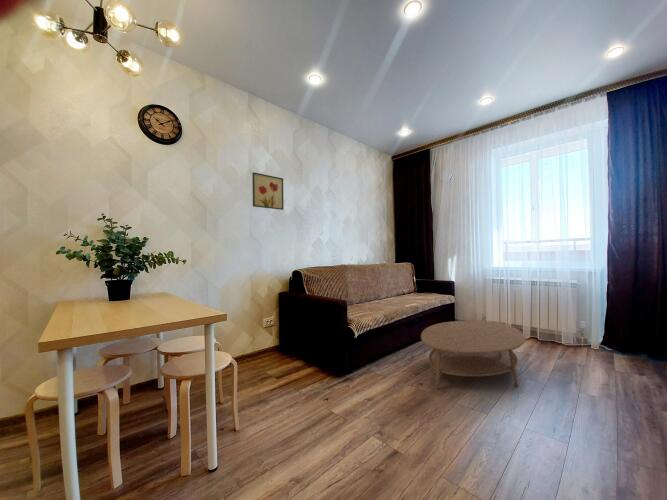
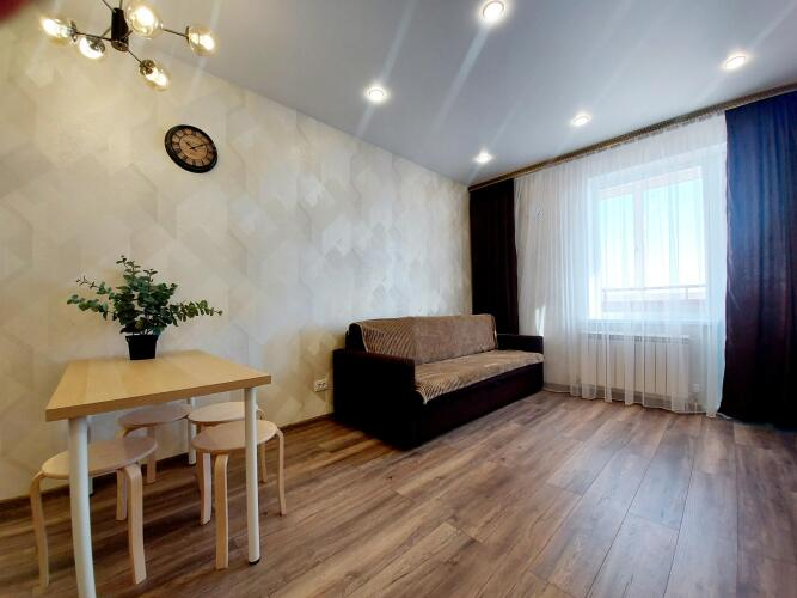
- wall art [251,171,285,211]
- coffee table [420,320,526,390]
